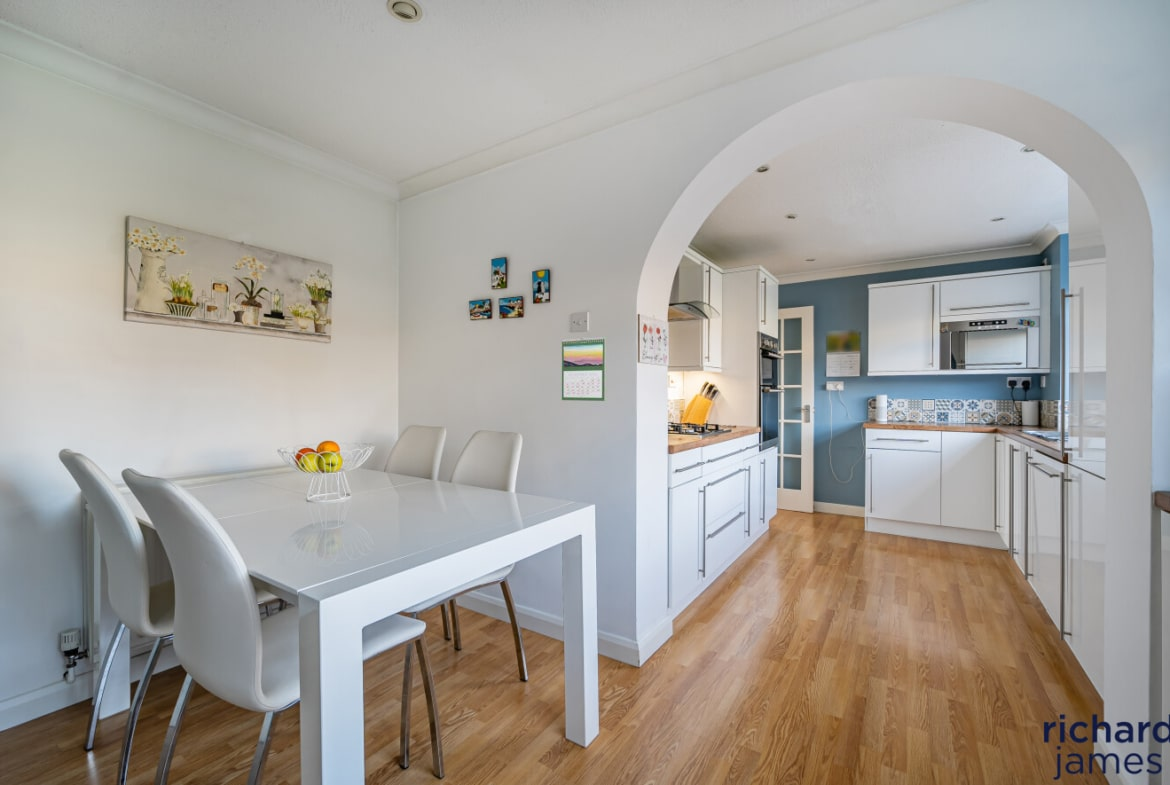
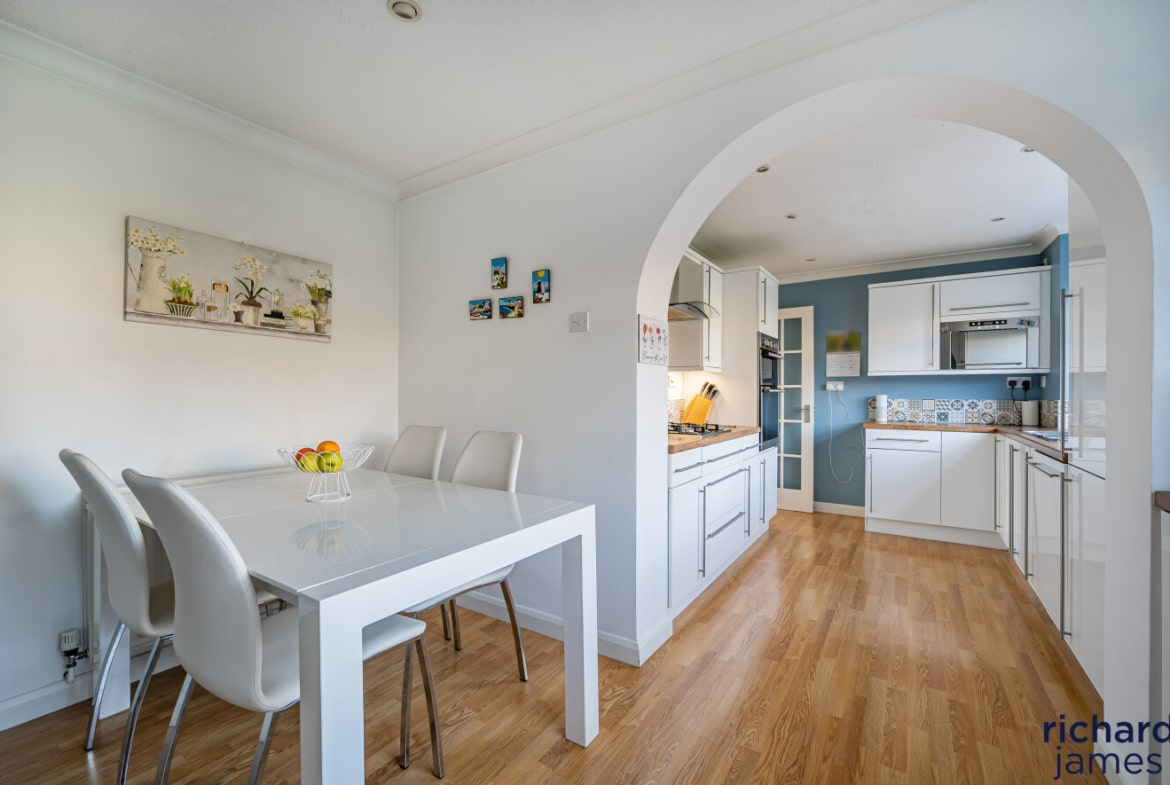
- calendar [561,336,607,402]
